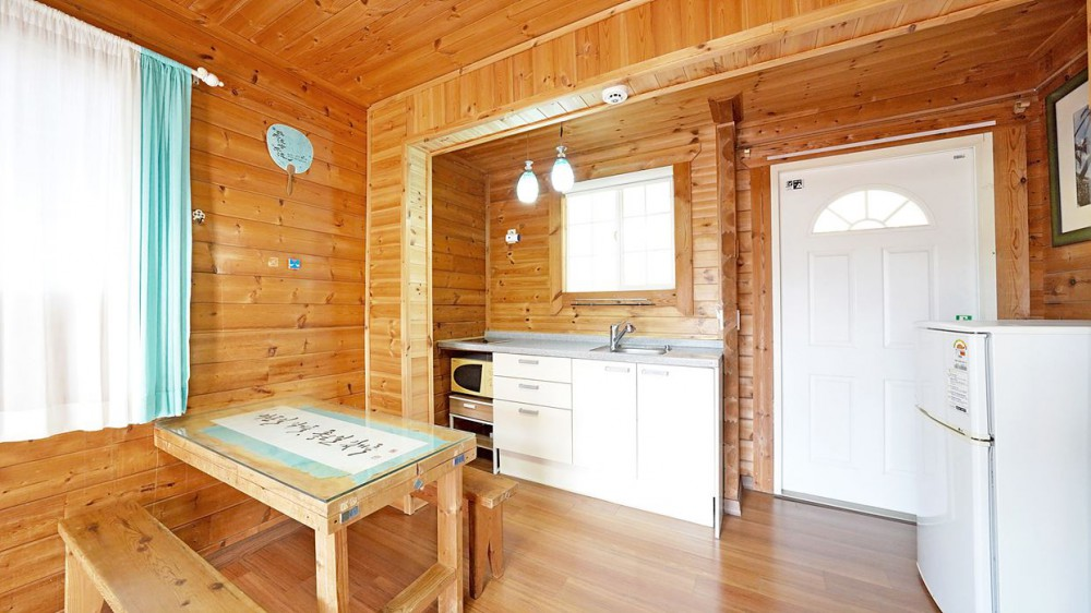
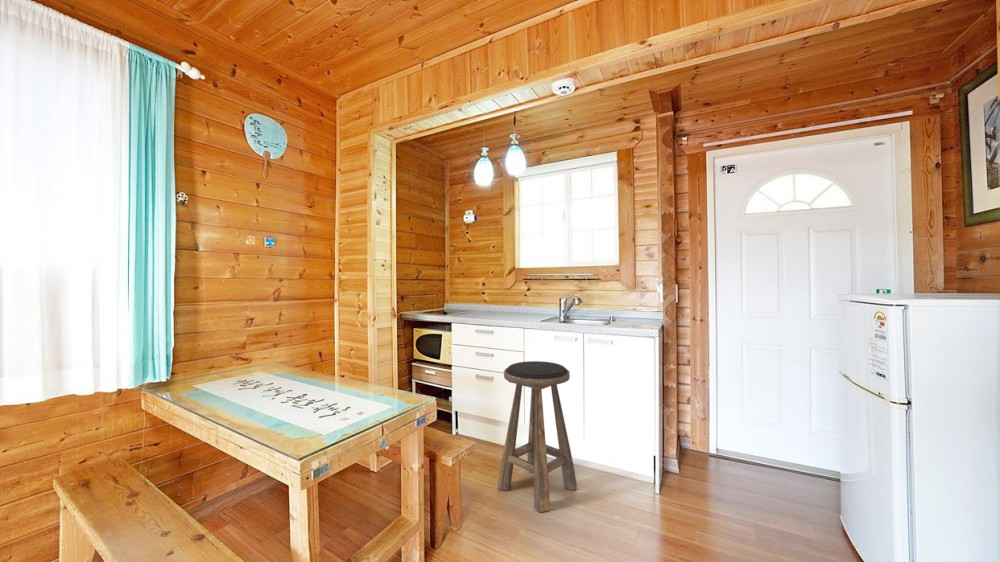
+ stool [497,360,578,513]
